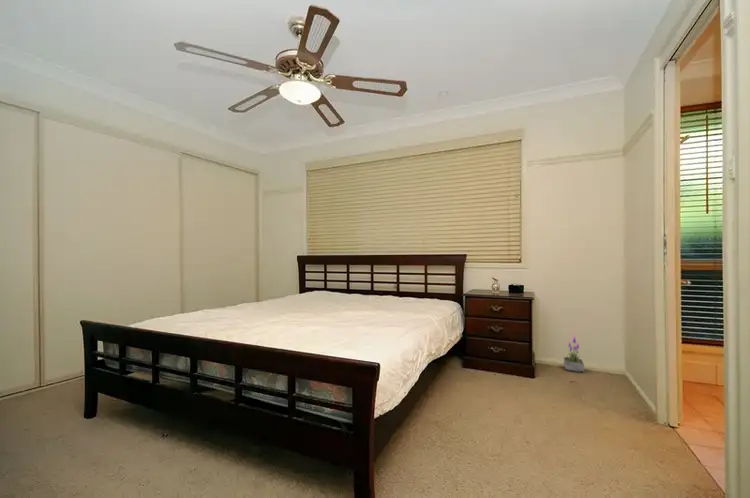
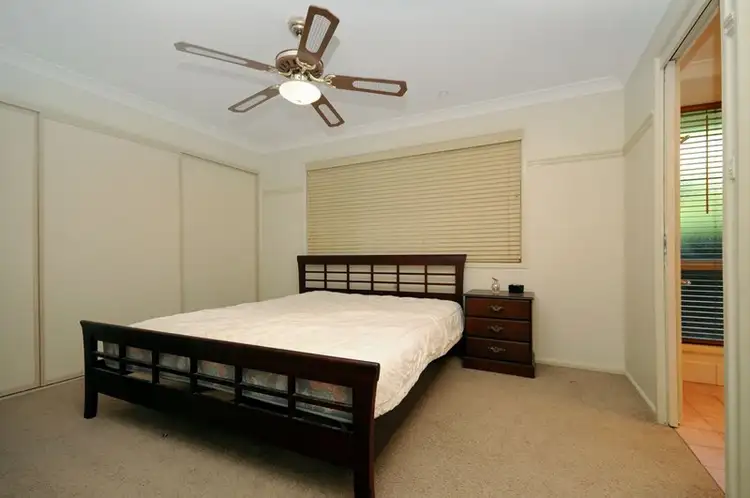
- potted plant [563,334,585,373]
